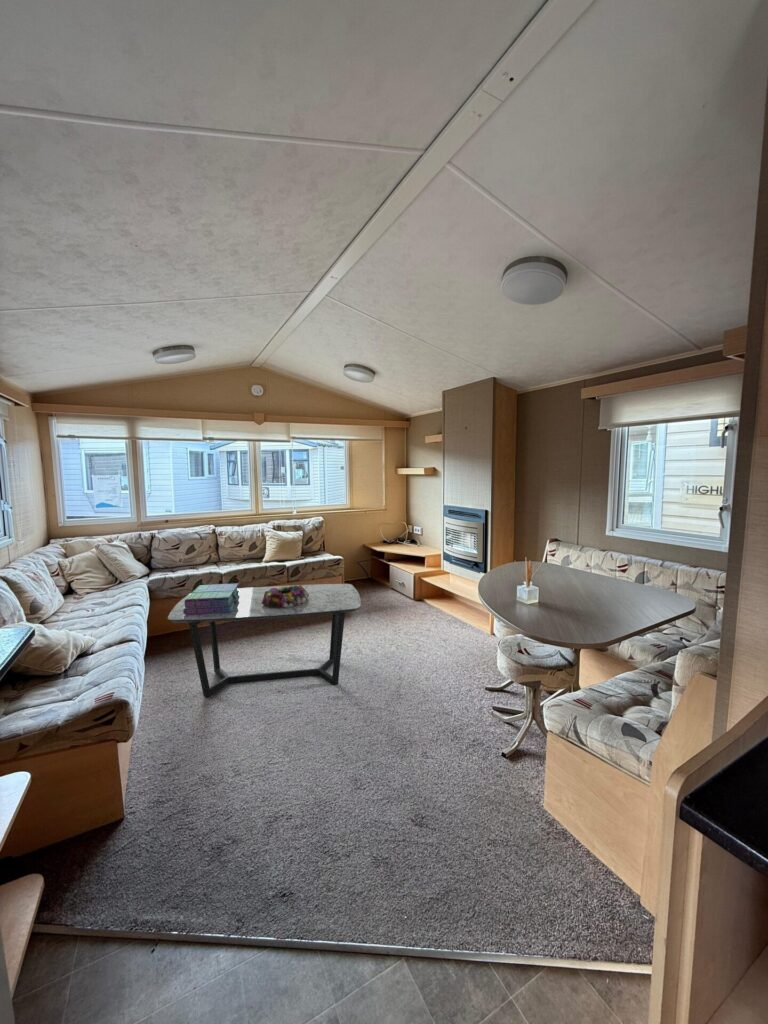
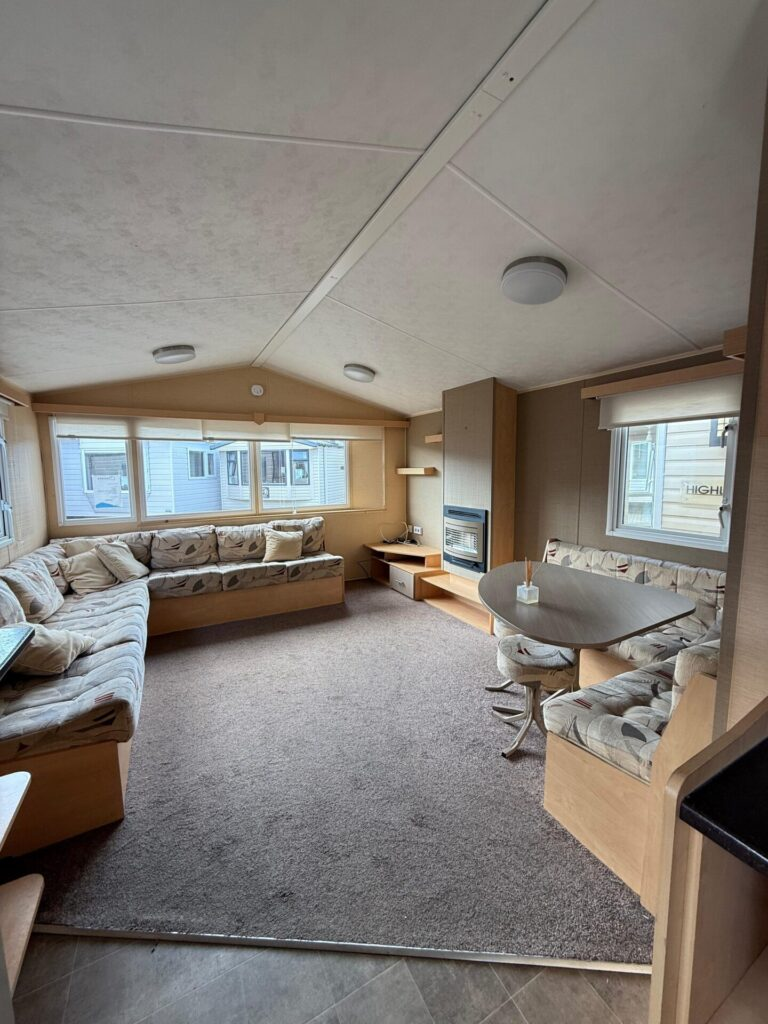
- stack of books [183,583,240,615]
- coffee table [167,583,362,698]
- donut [262,584,309,608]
